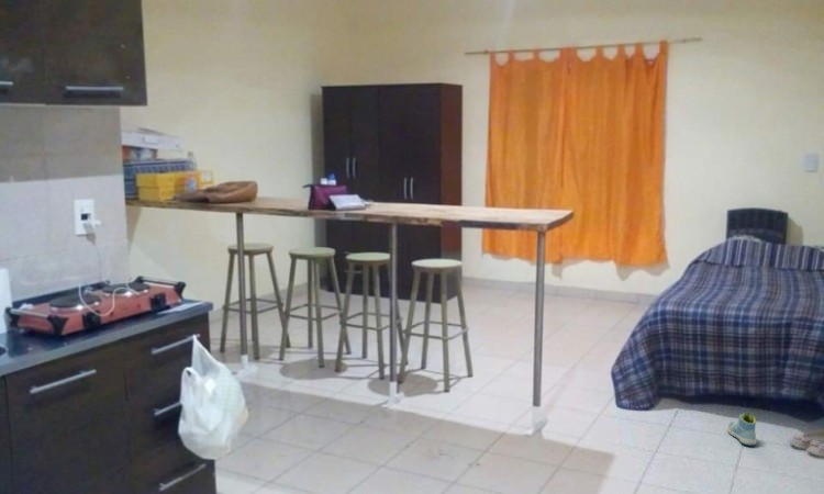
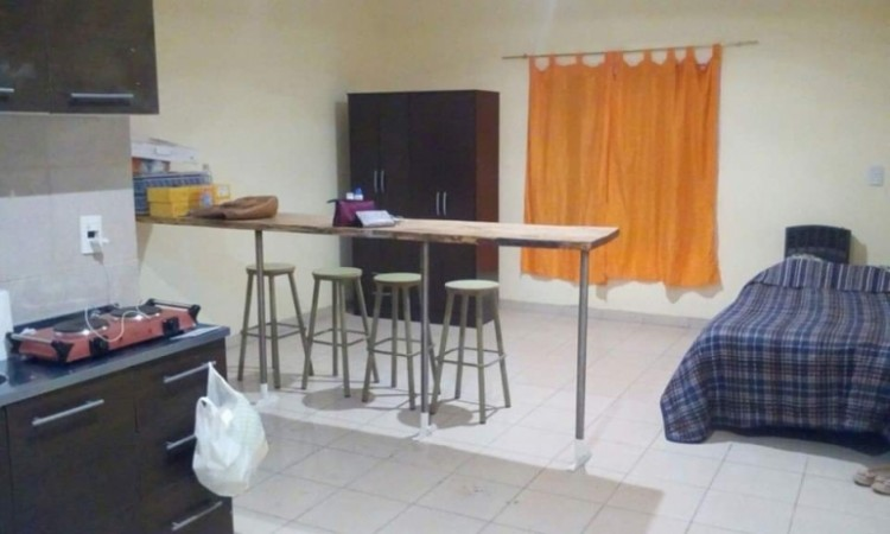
- sneaker [726,411,758,446]
